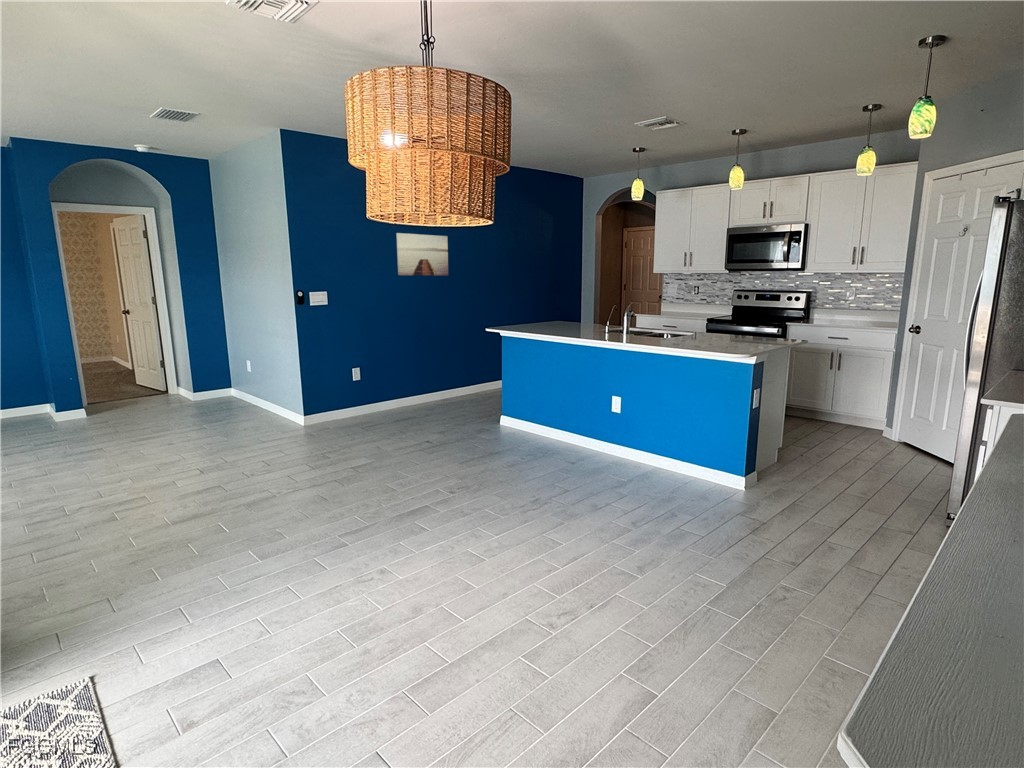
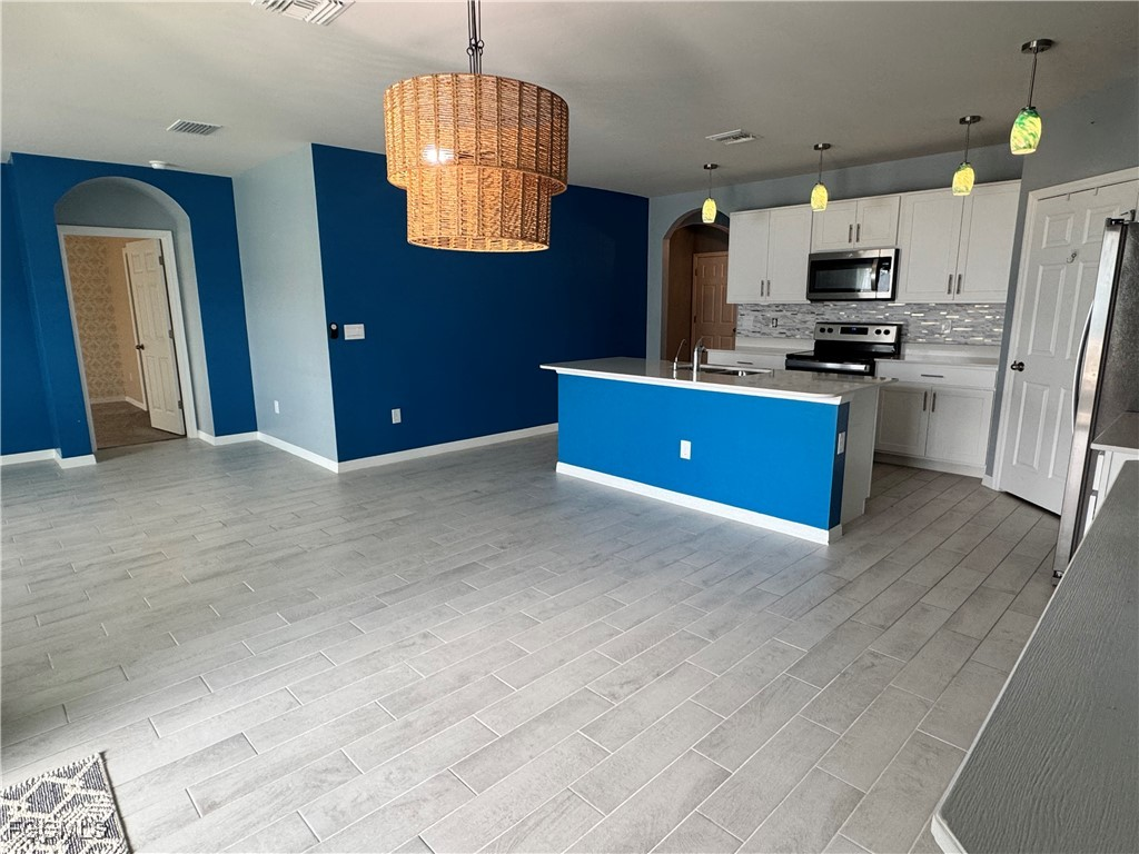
- wall art [395,232,449,277]
